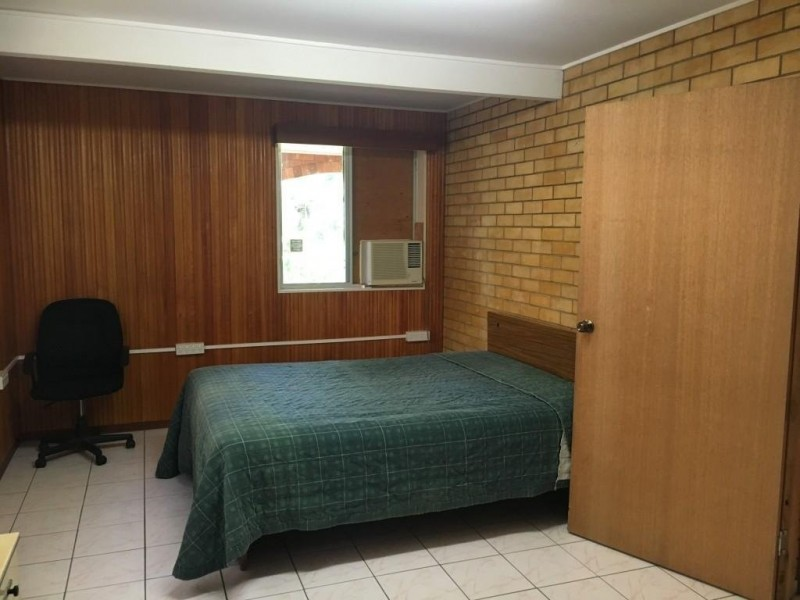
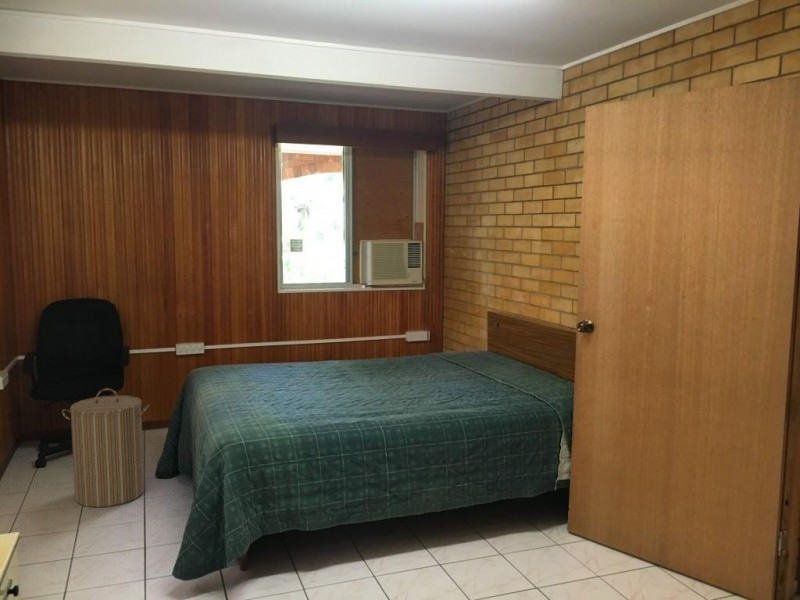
+ laundry hamper [61,387,150,508]
